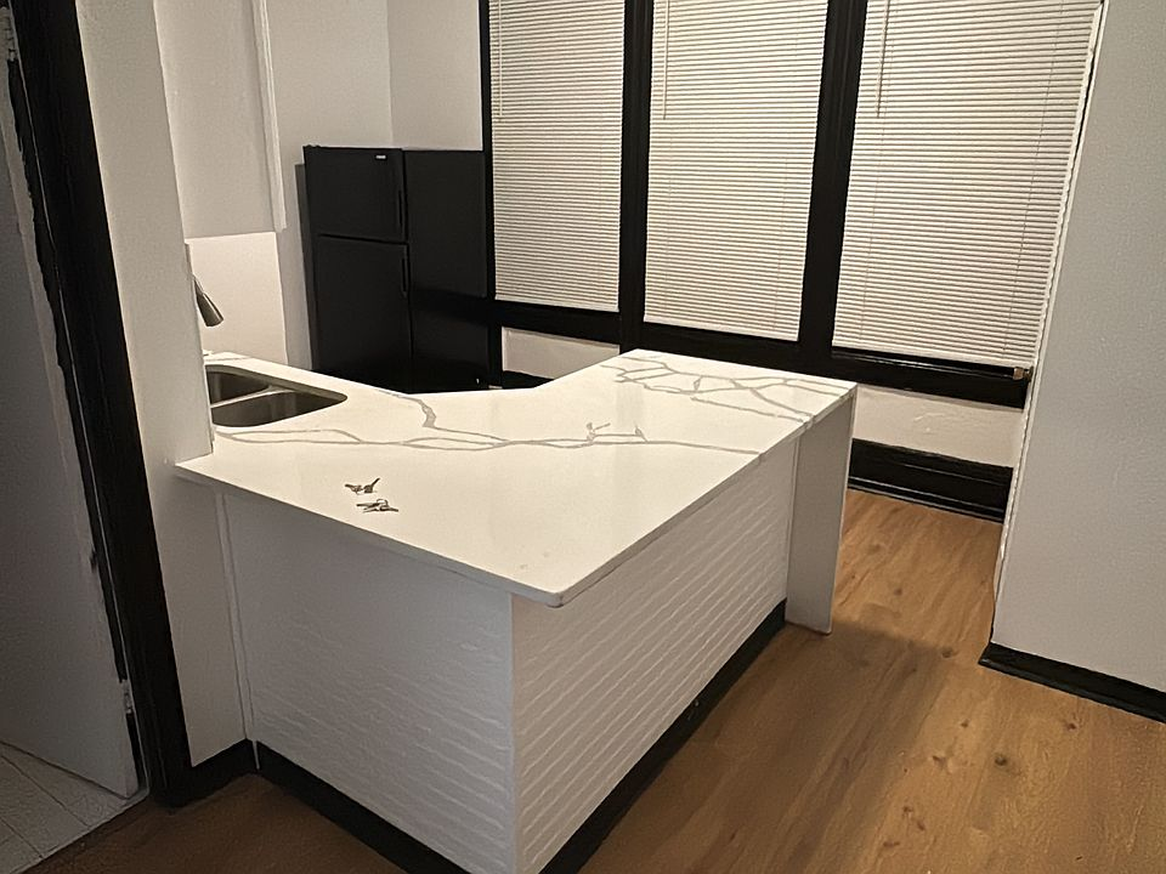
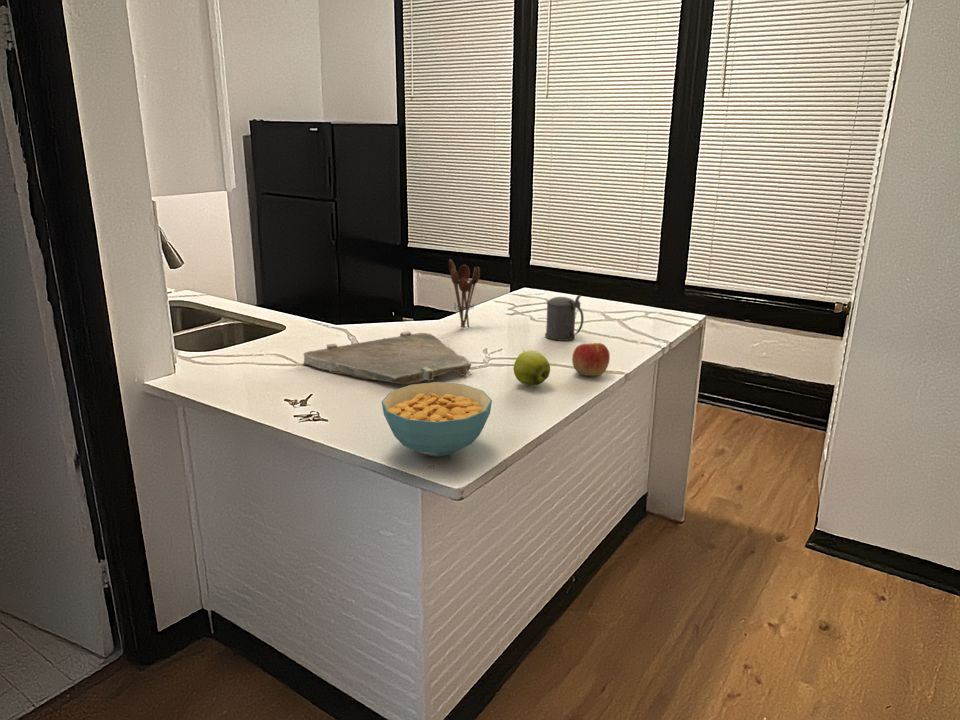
+ beer stein [544,294,585,342]
+ utensil holder [448,258,481,329]
+ cutting board [302,330,472,385]
+ apple [513,349,551,387]
+ cereal bowl [381,381,493,458]
+ apple [571,342,611,377]
